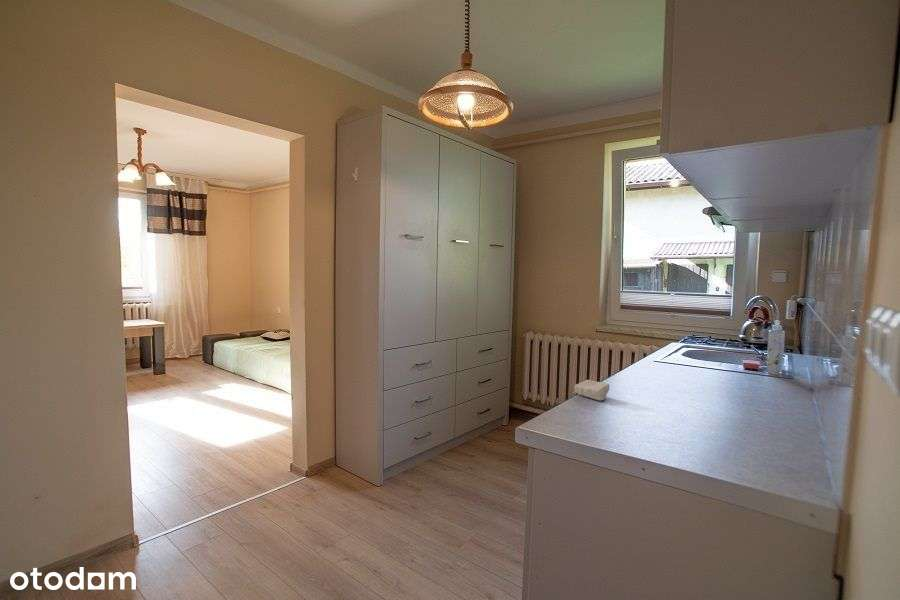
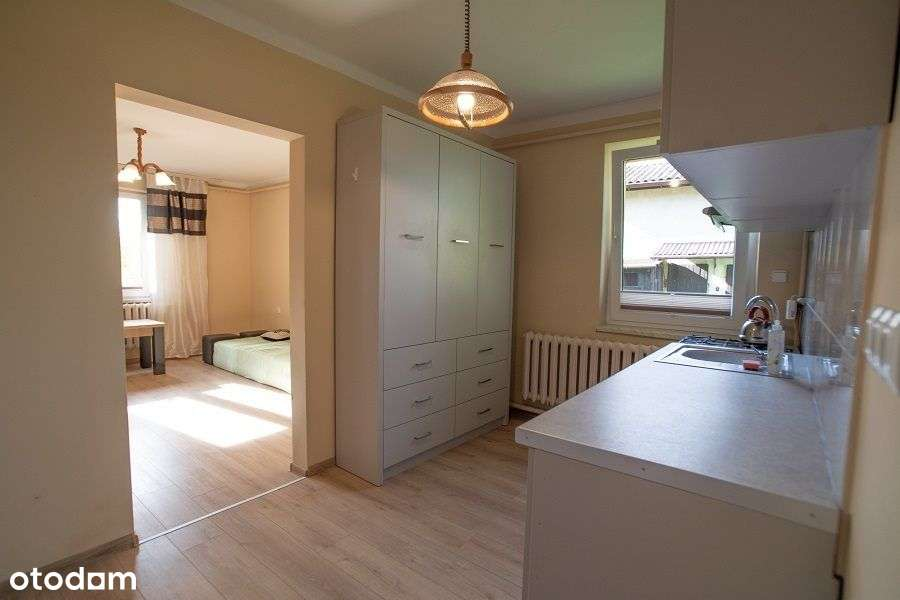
- soap bar [573,379,611,402]
